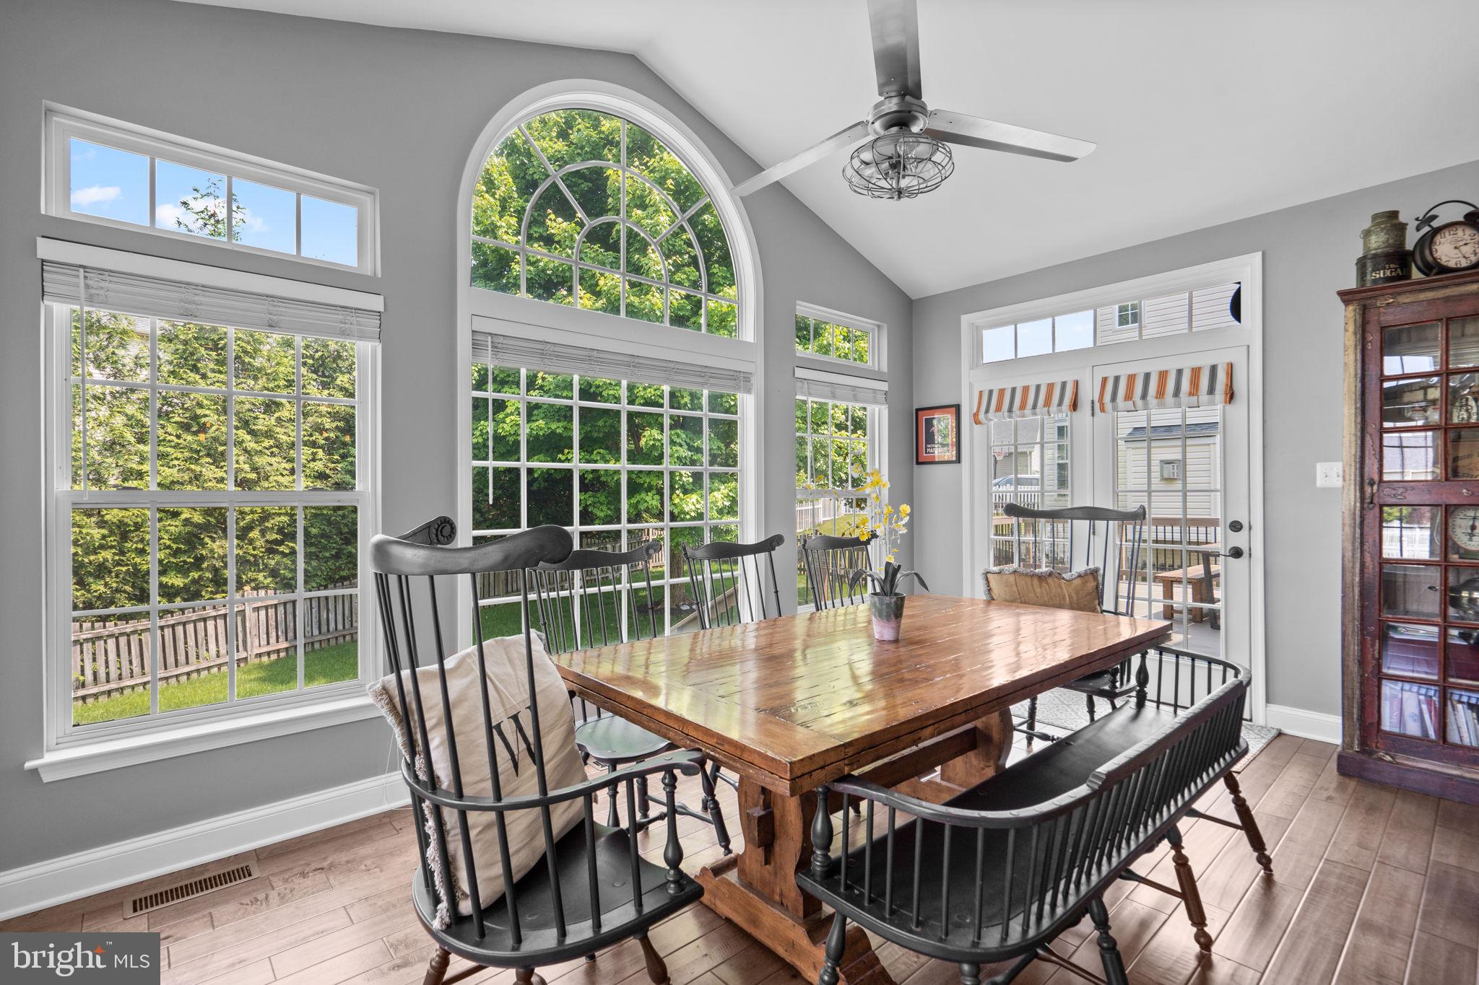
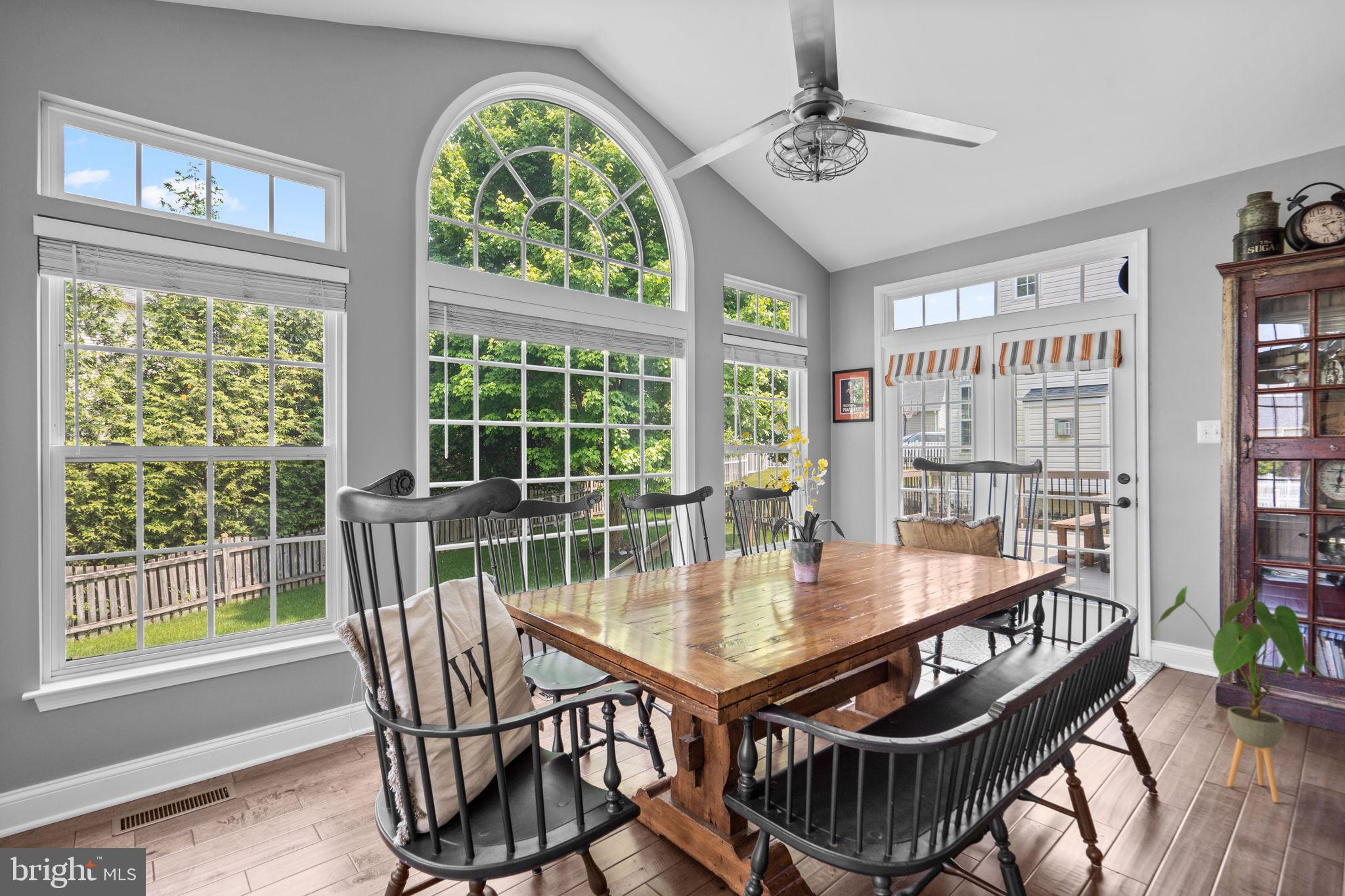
+ house plant [1153,585,1331,803]
